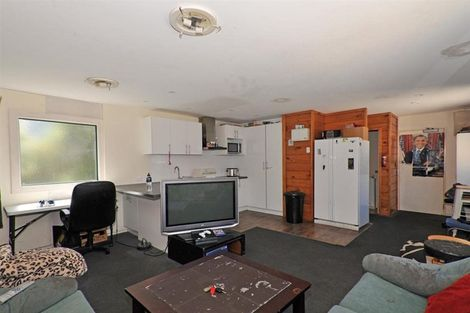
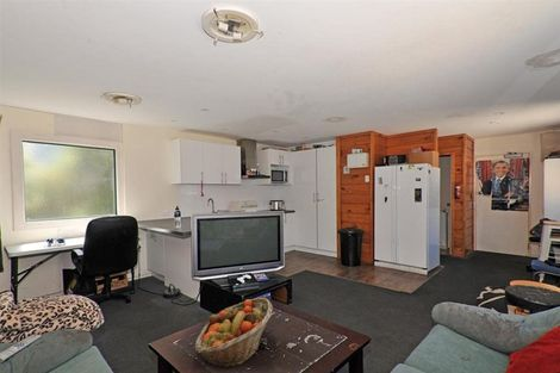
+ fruit basket [194,297,274,371]
